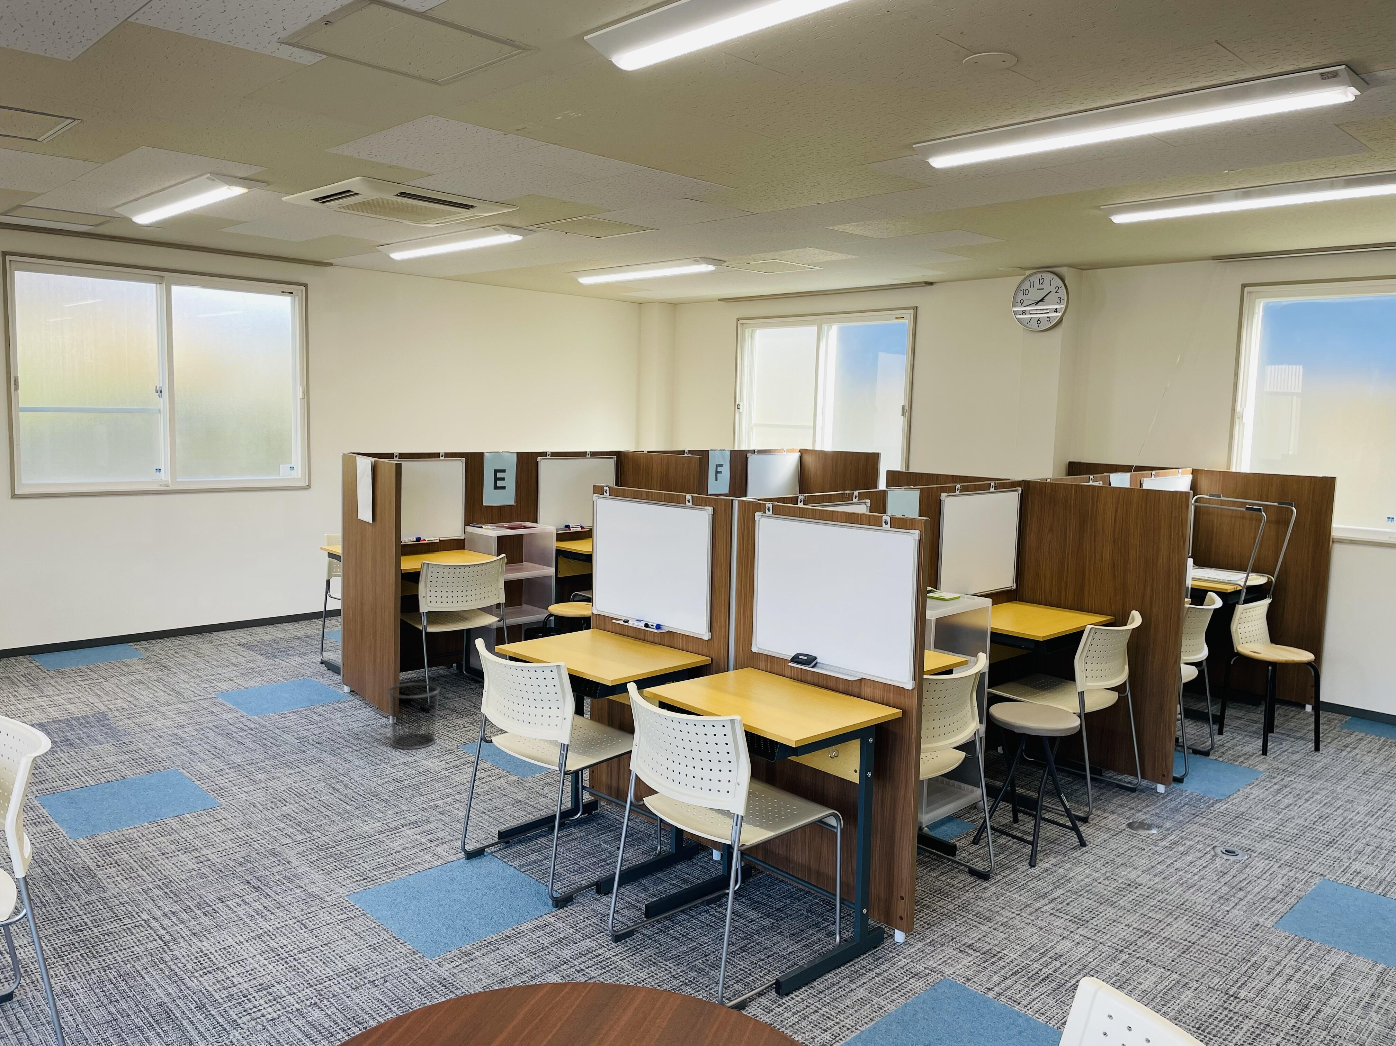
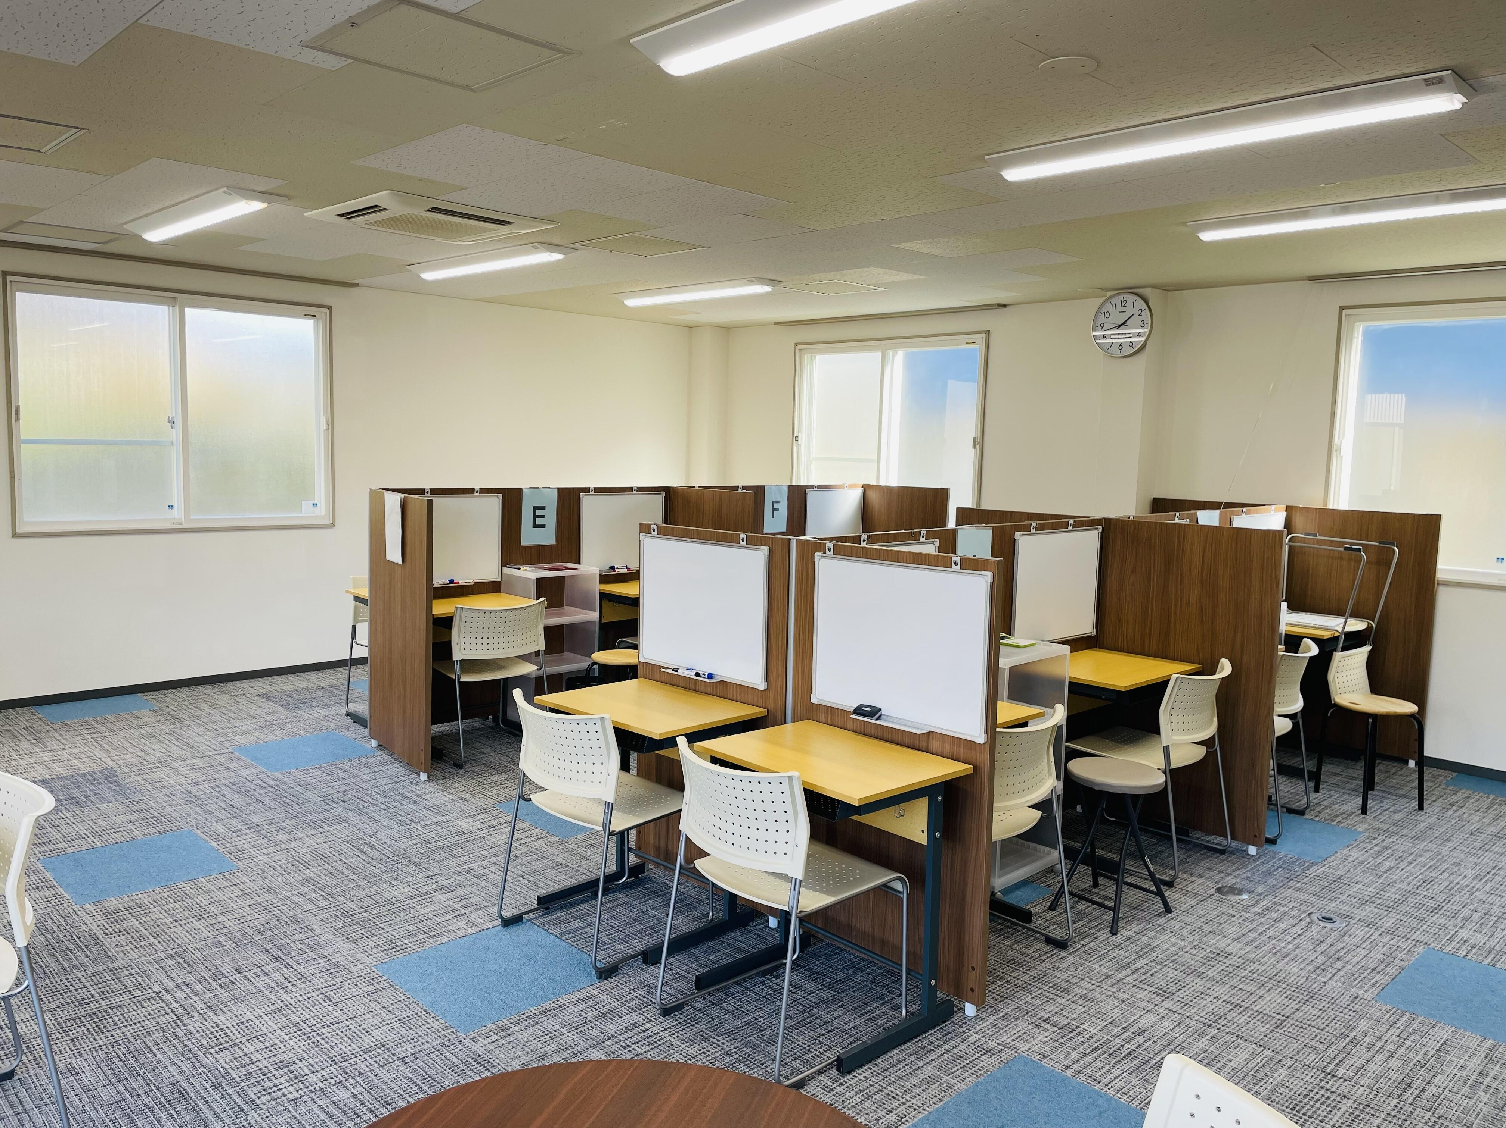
- waste bin [387,682,441,749]
